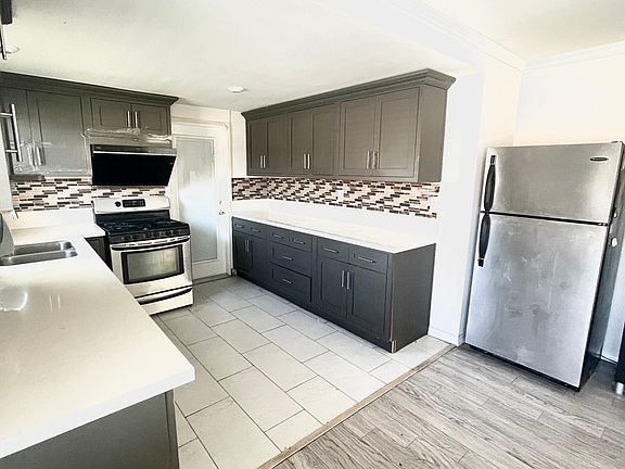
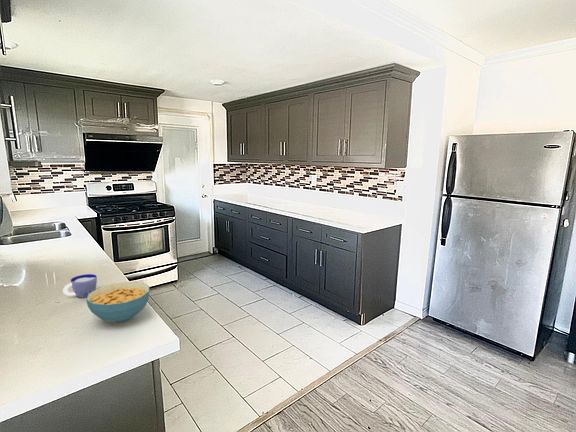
+ cup [62,273,98,299]
+ cereal bowl [85,281,151,323]
